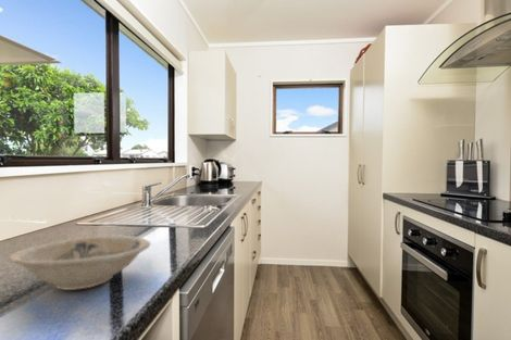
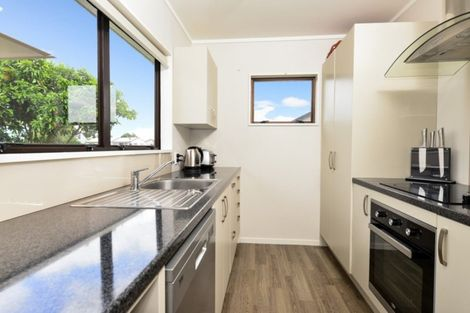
- bowl [7,235,151,291]
